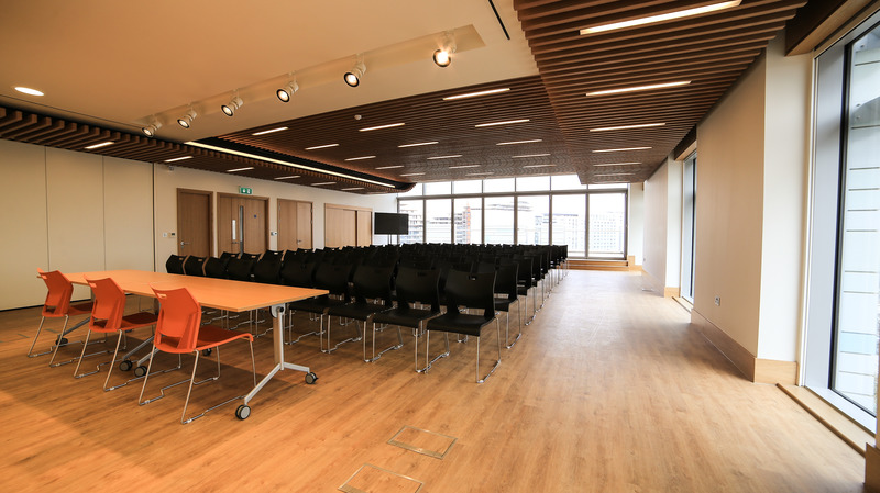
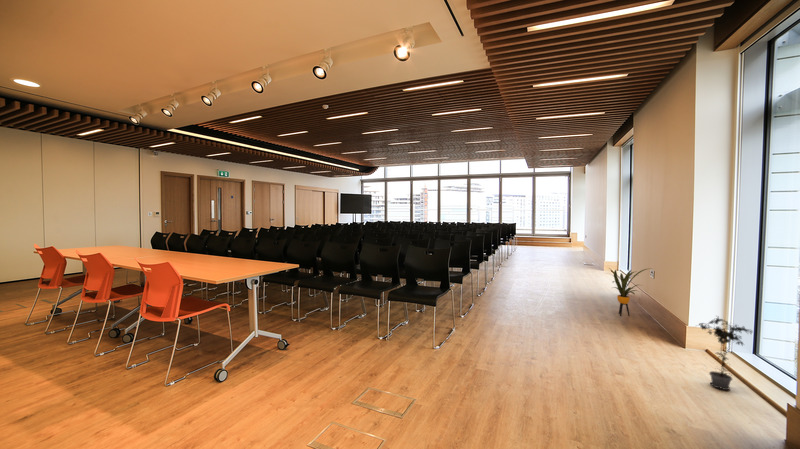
+ house plant [606,267,653,317]
+ potted plant [693,315,754,391]
